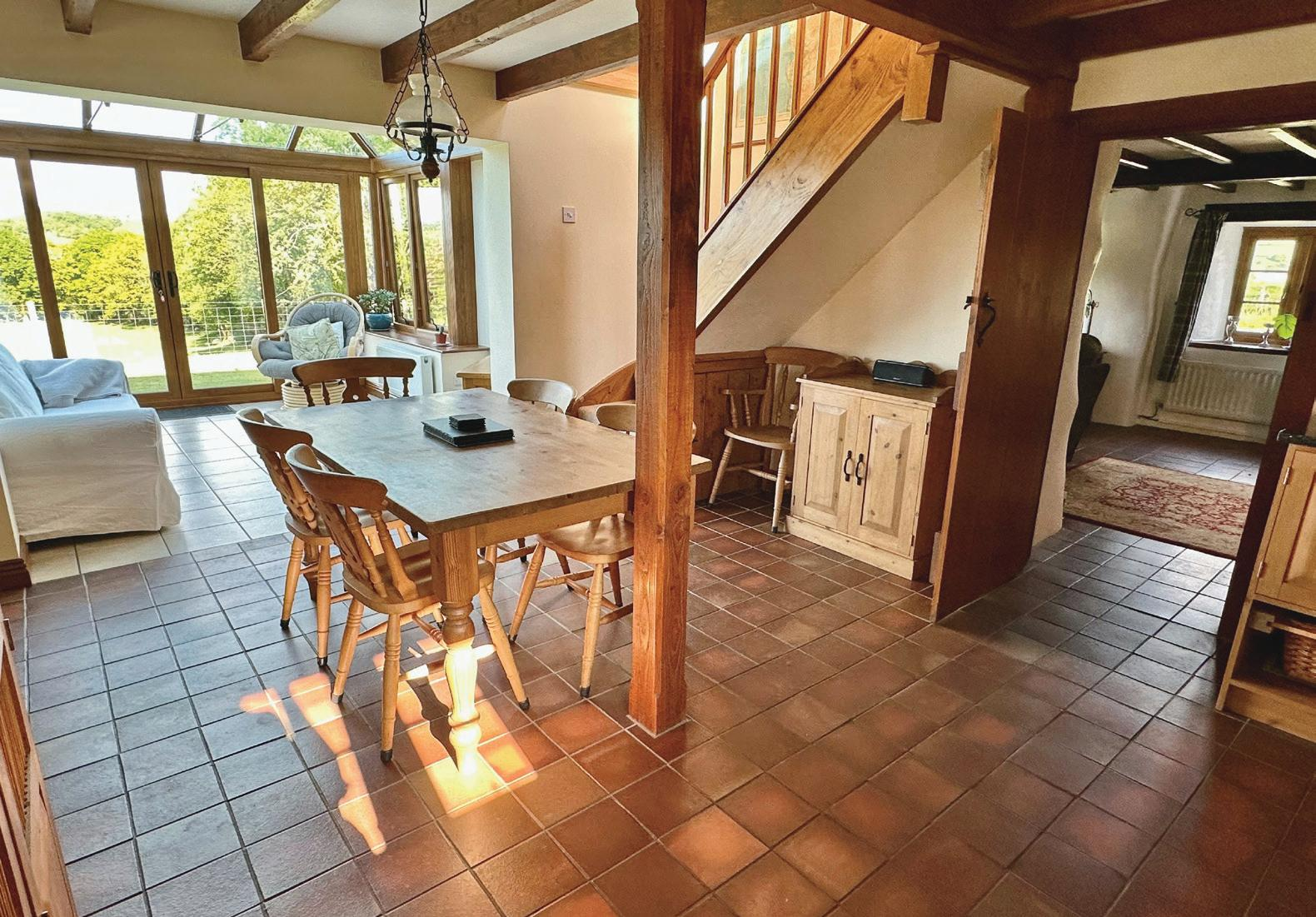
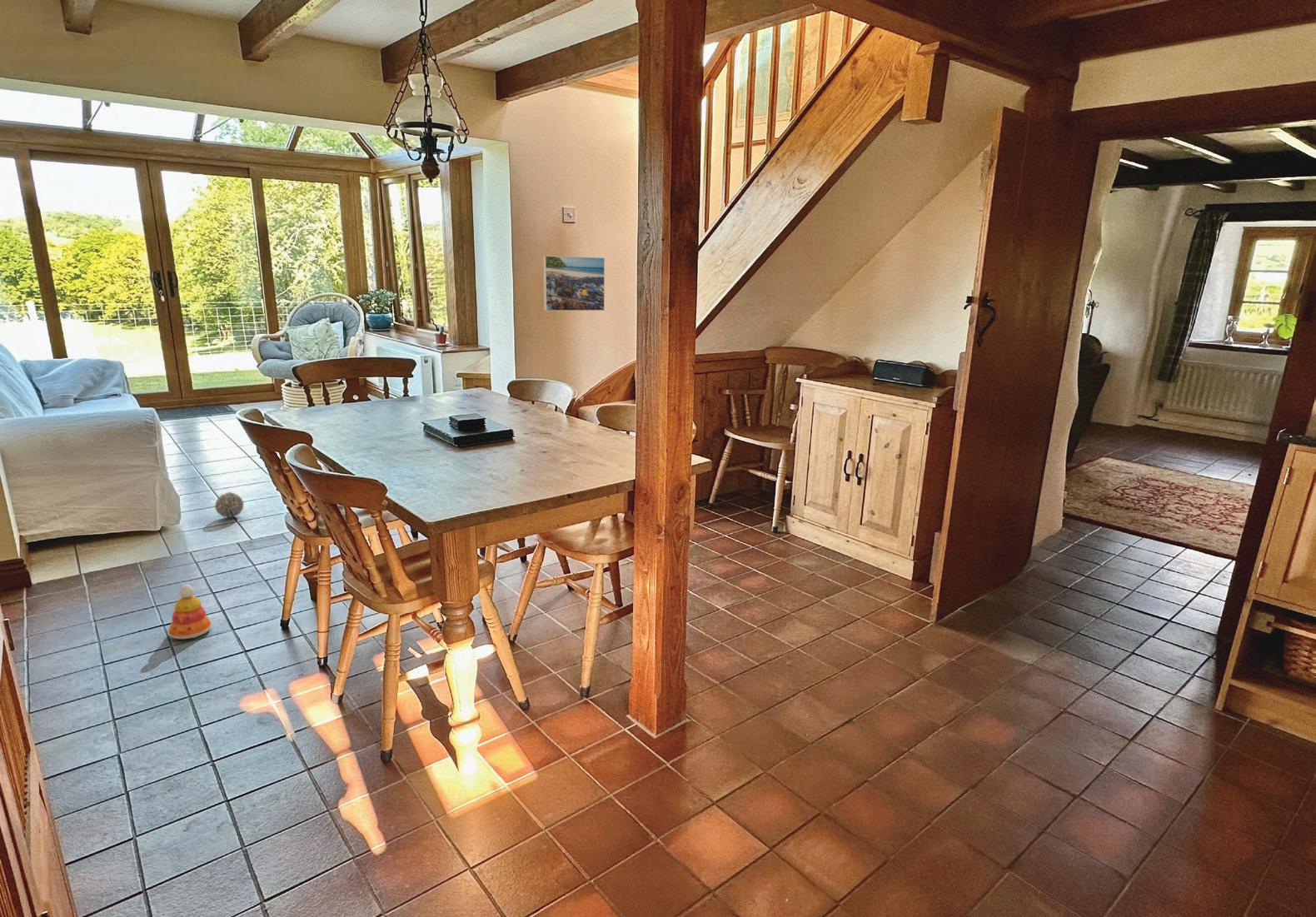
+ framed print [542,255,606,311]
+ decorative ball [214,491,245,518]
+ stacking toy [167,584,213,640]
